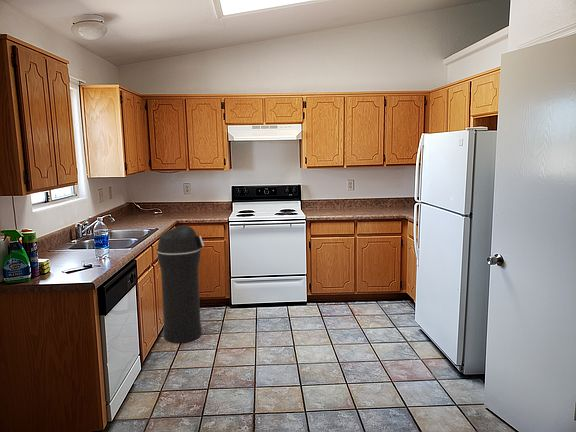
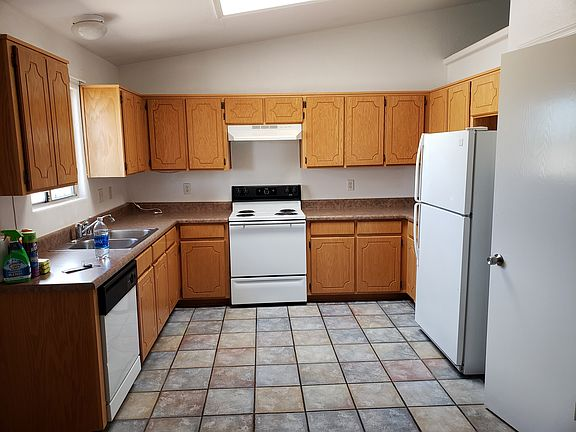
- trash can [156,224,205,344]
